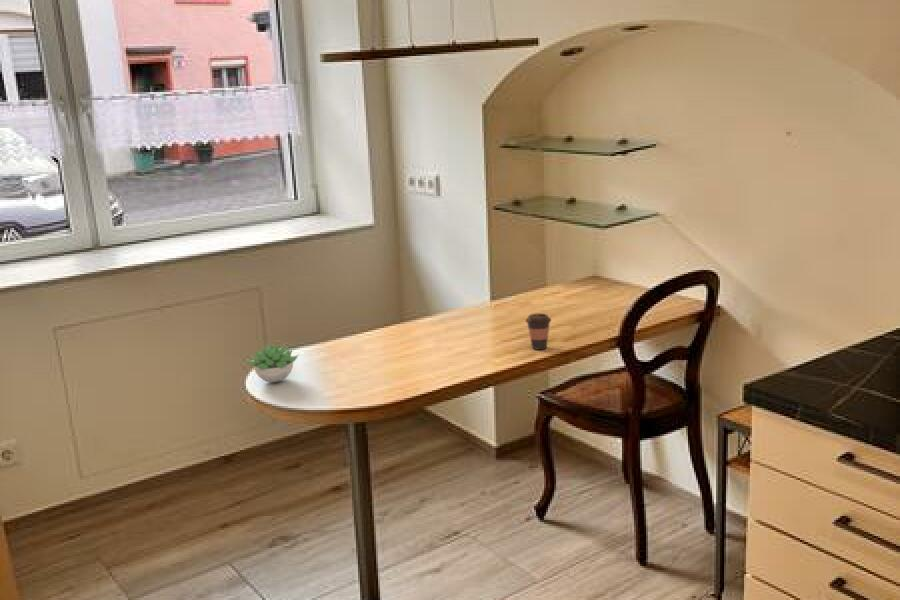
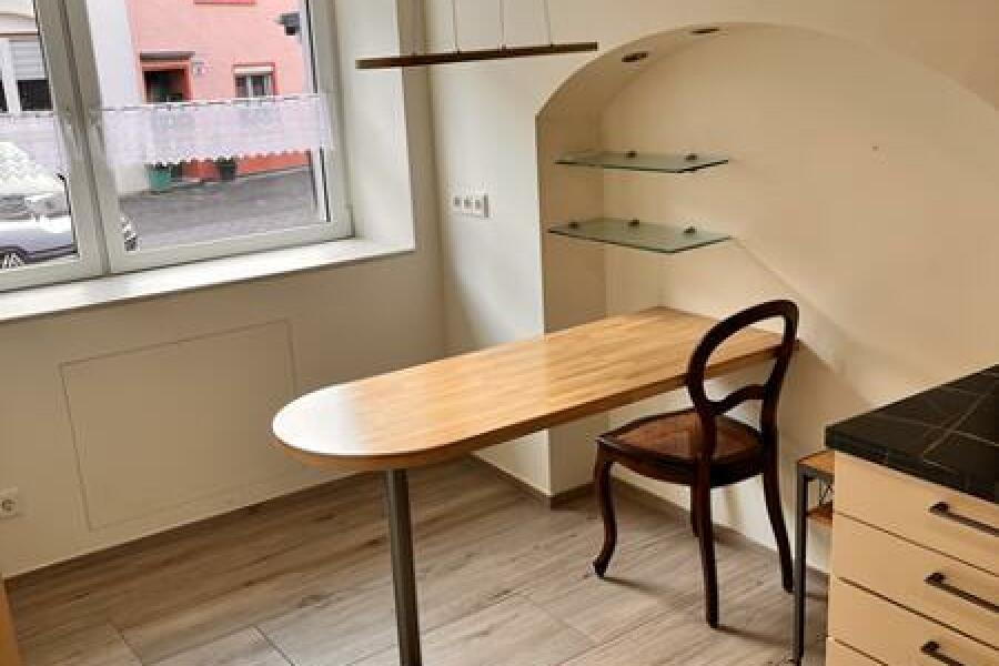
- succulent plant [246,343,300,383]
- coffee cup [525,313,552,351]
